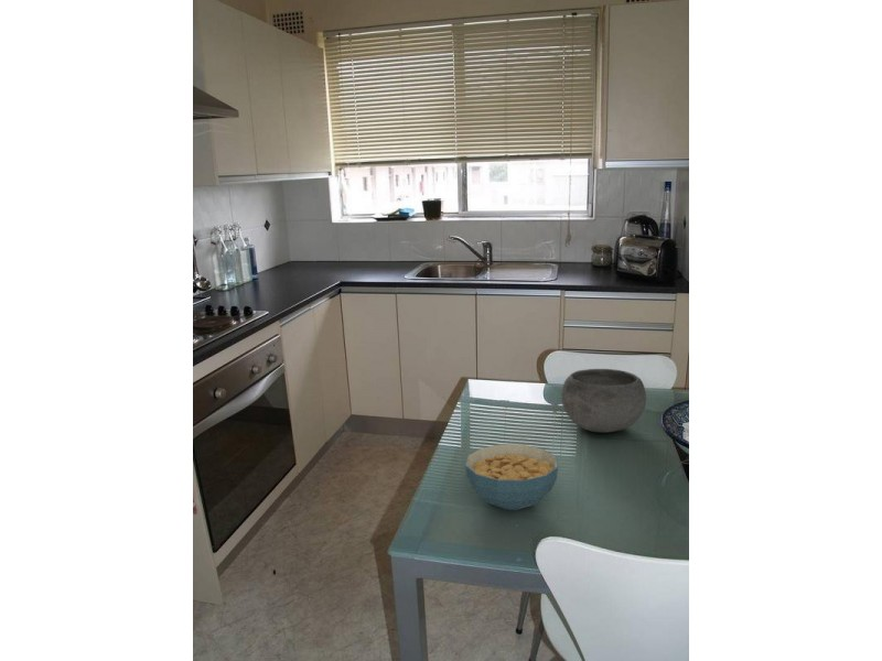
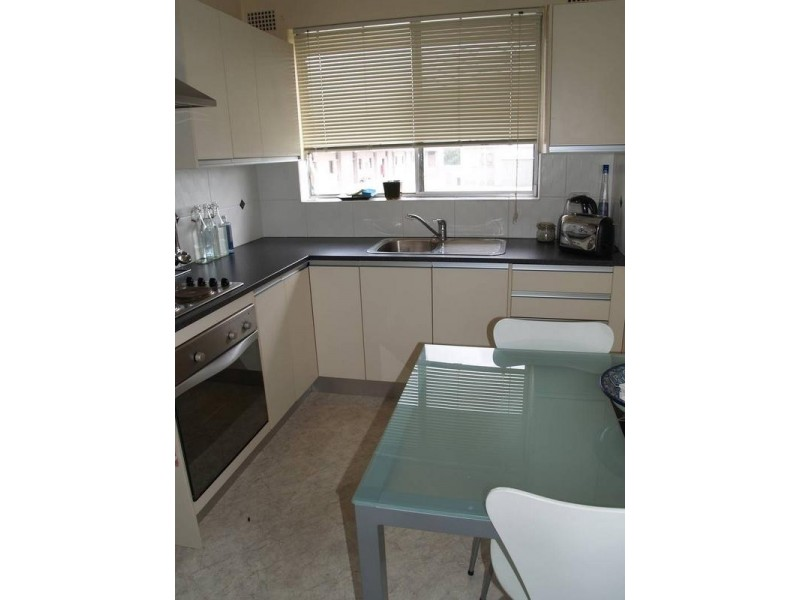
- cereal bowl [464,443,559,511]
- bowl [560,368,647,433]
